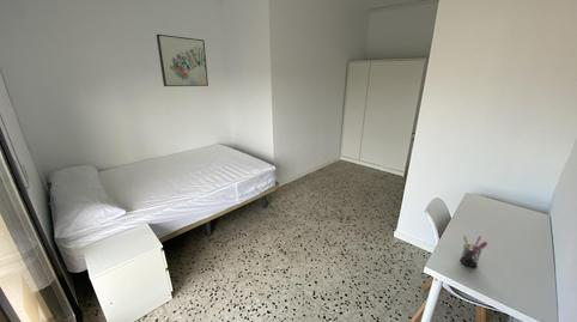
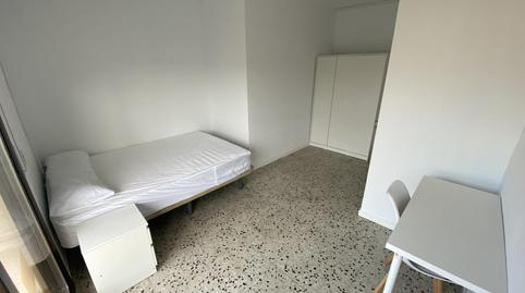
- wall art [156,34,209,87]
- pen holder [460,235,488,268]
